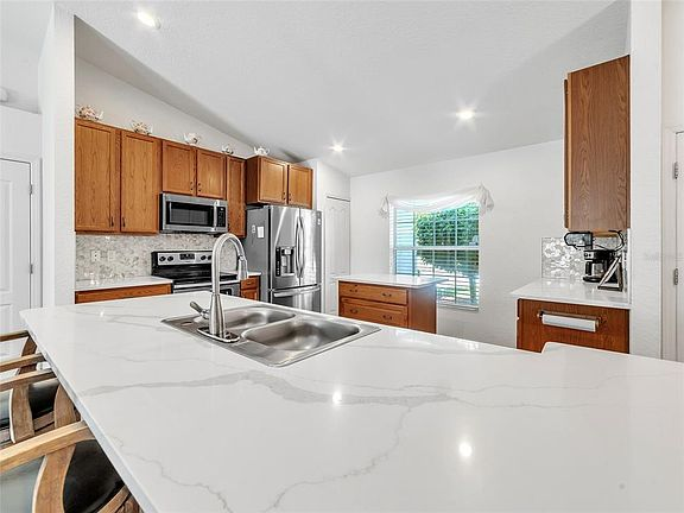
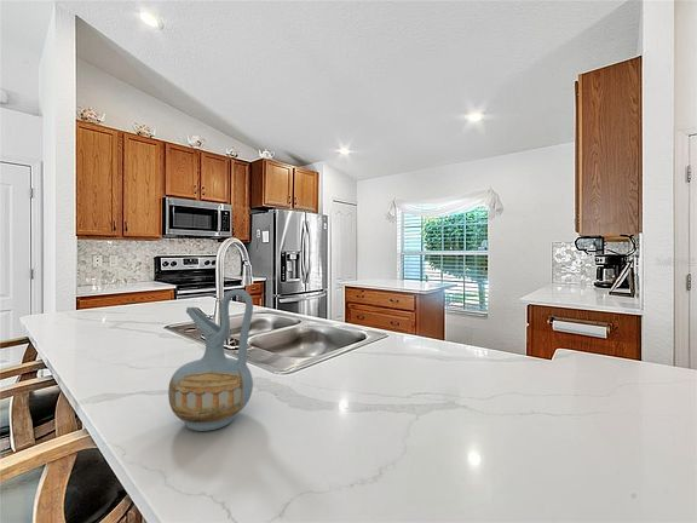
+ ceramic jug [167,288,254,432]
